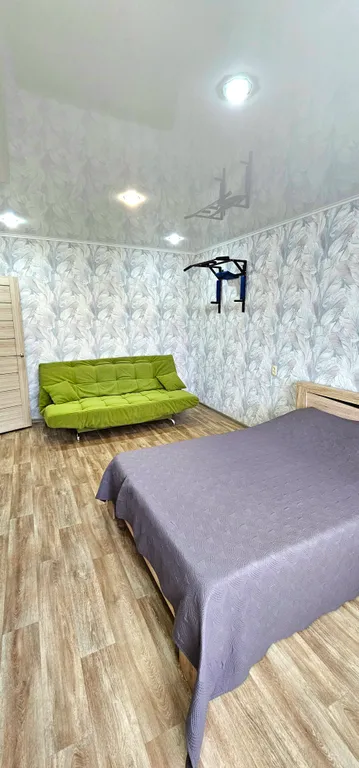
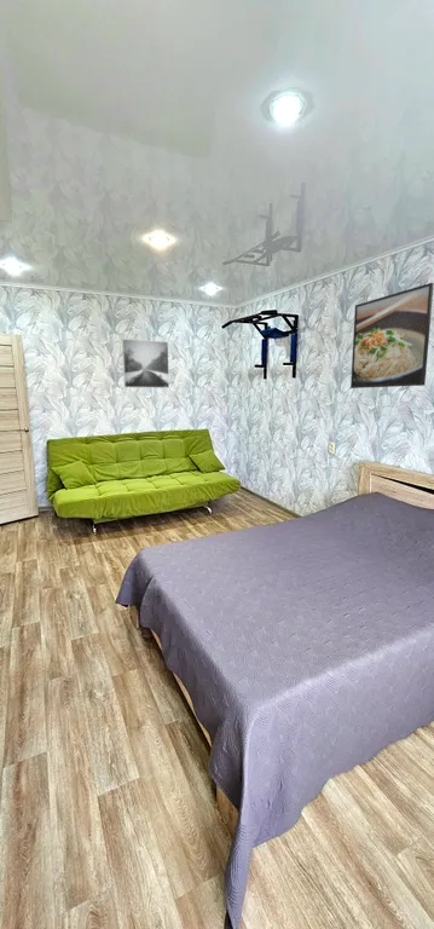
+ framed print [121,337,170,390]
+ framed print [349,282,434,390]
